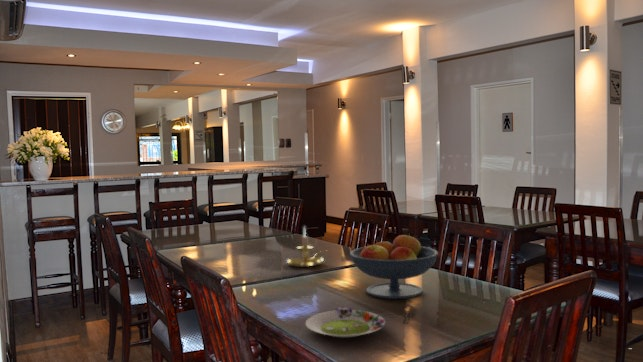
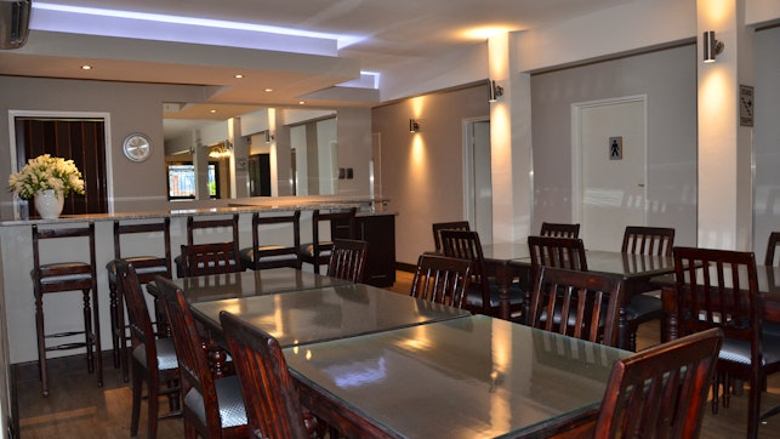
- salad plate [305,306,386,339]
- fruit bowl [349,233,439,300]
- candle holder [286,225,328,268]
